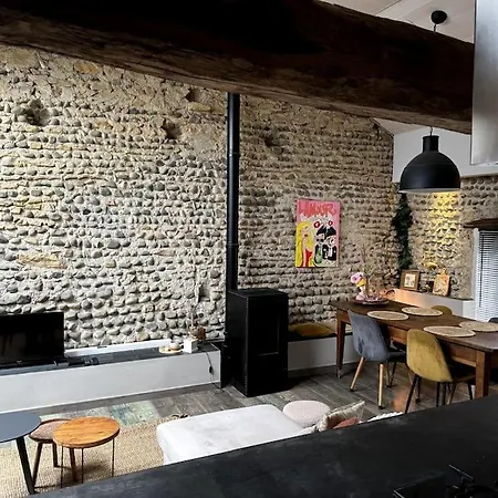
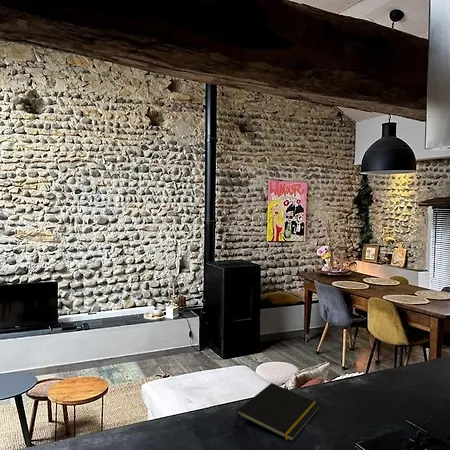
+ notepad [235,382,322,443]
